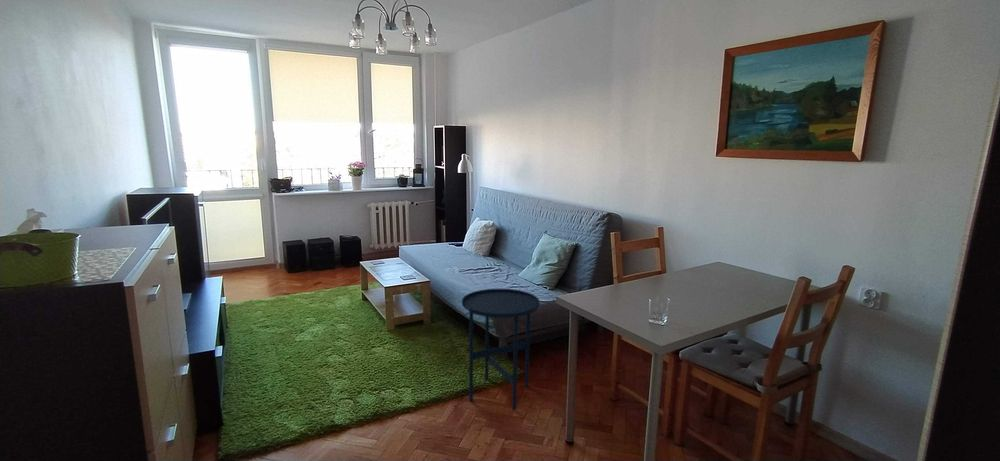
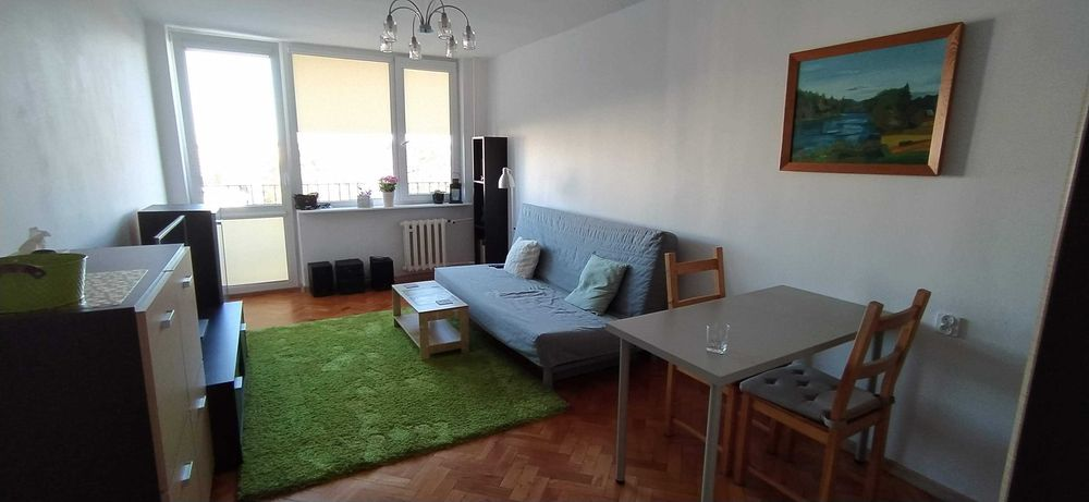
- side table [461,288,541,411]
